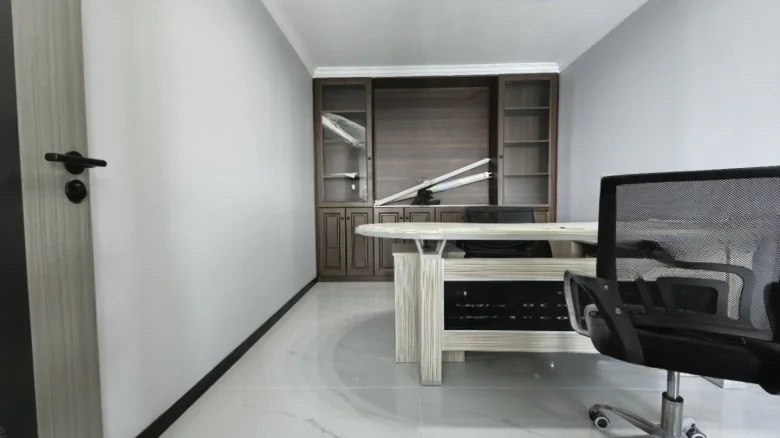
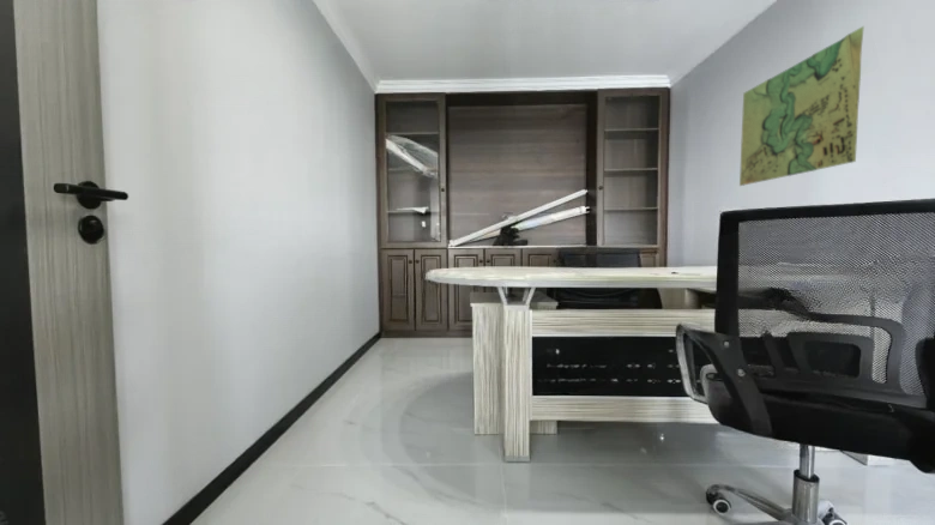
+ map [738,25,865,187]
